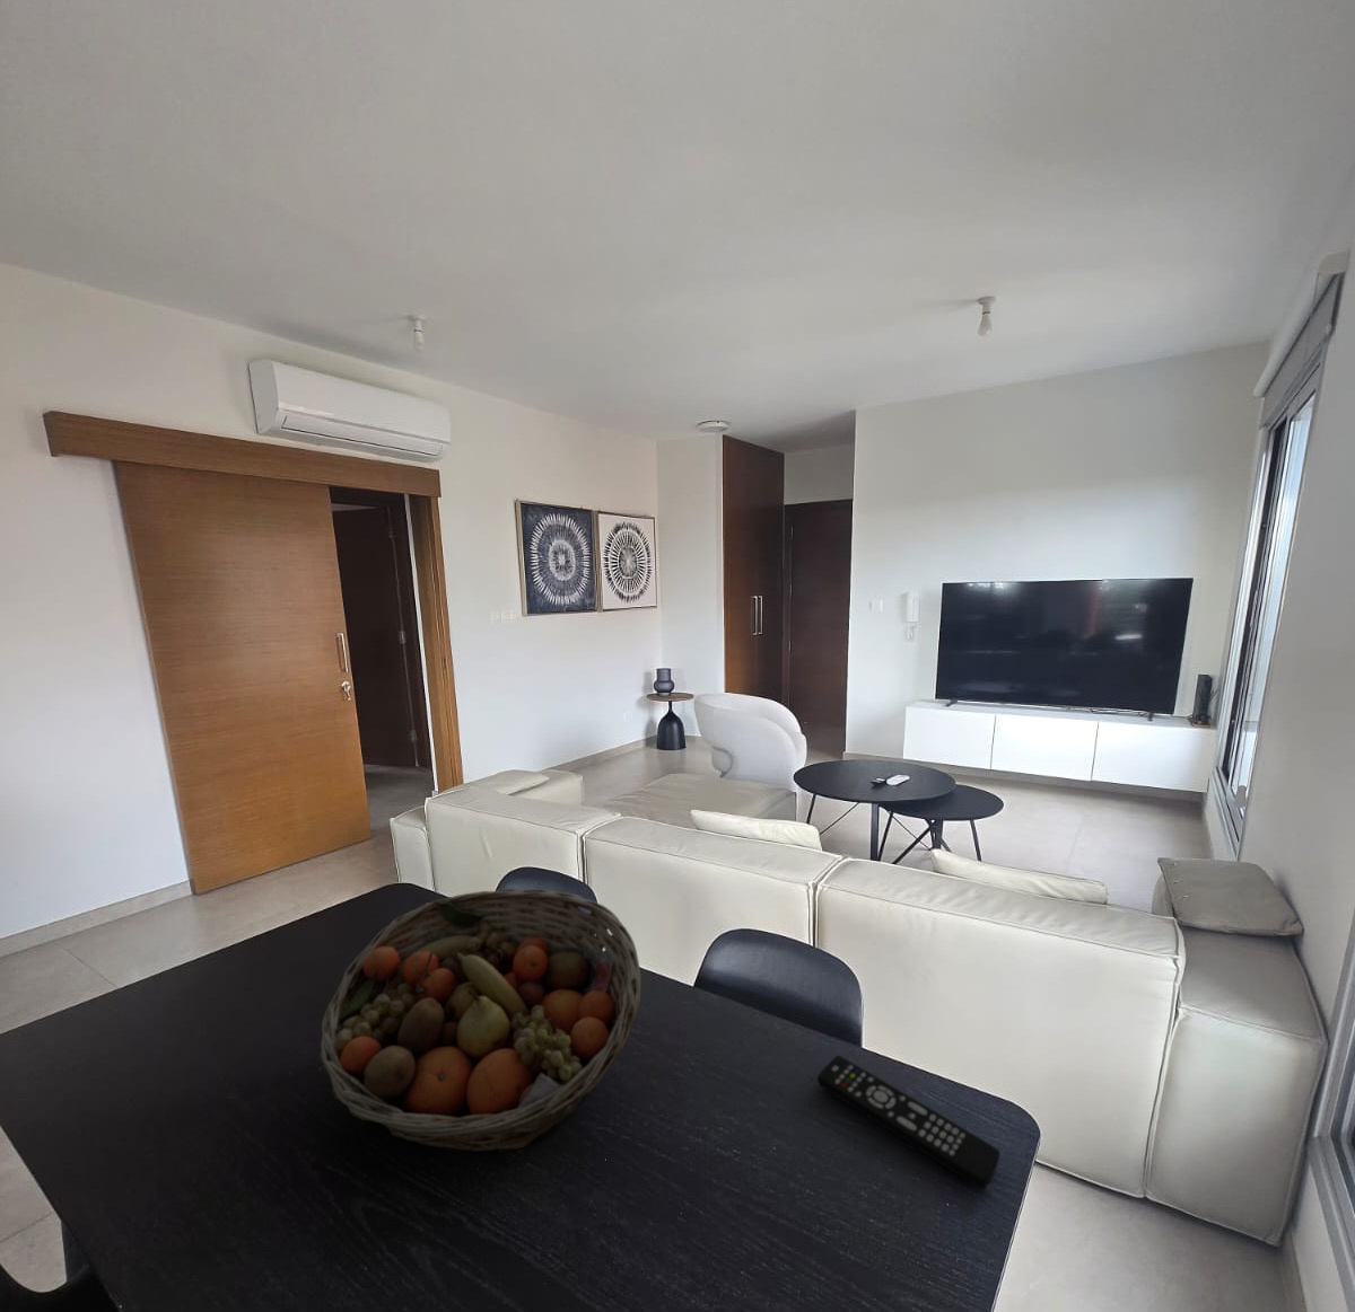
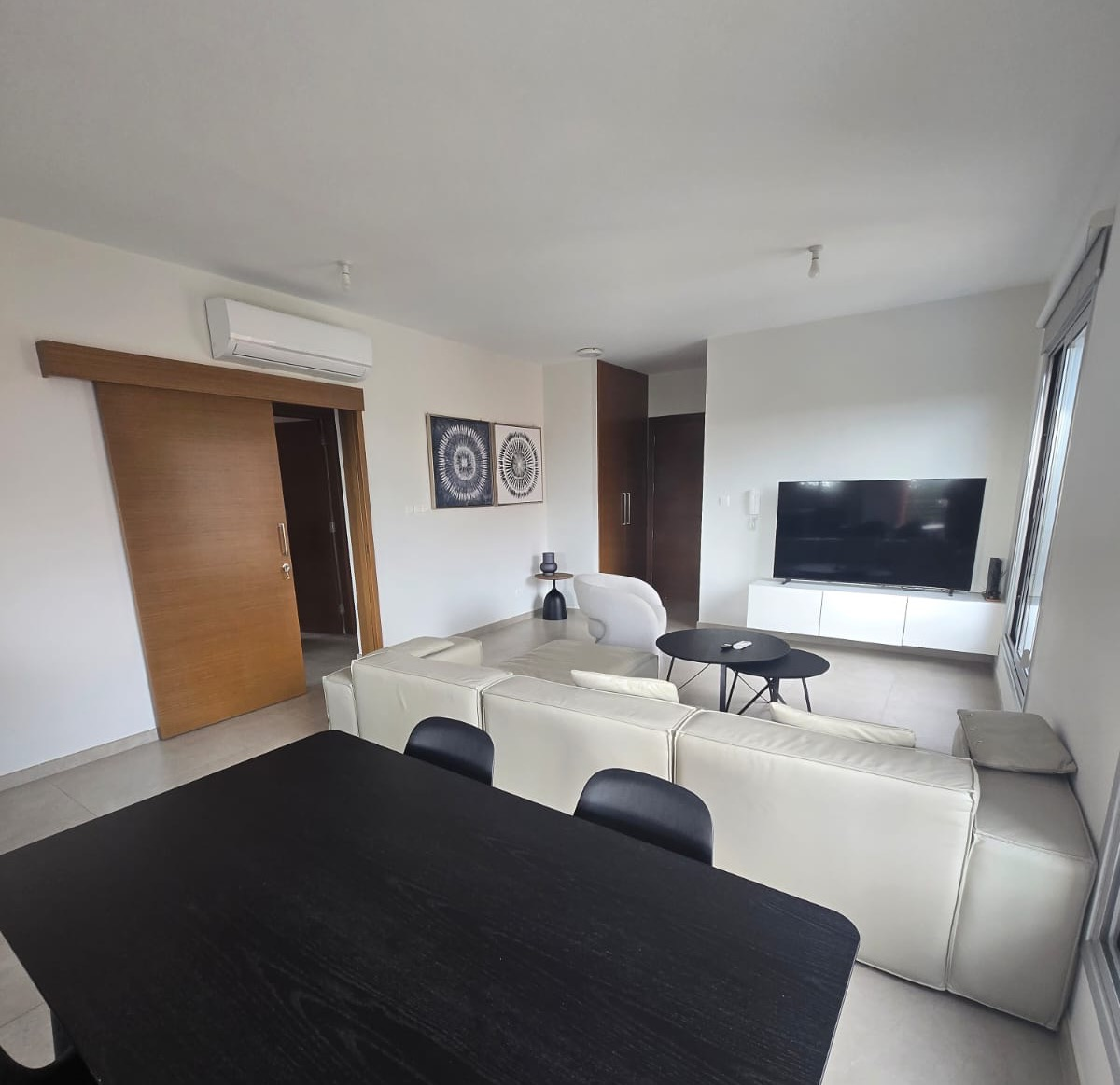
- fruit basket [318,886,642,1154]
- remote control [817,1054,1002,1190]
